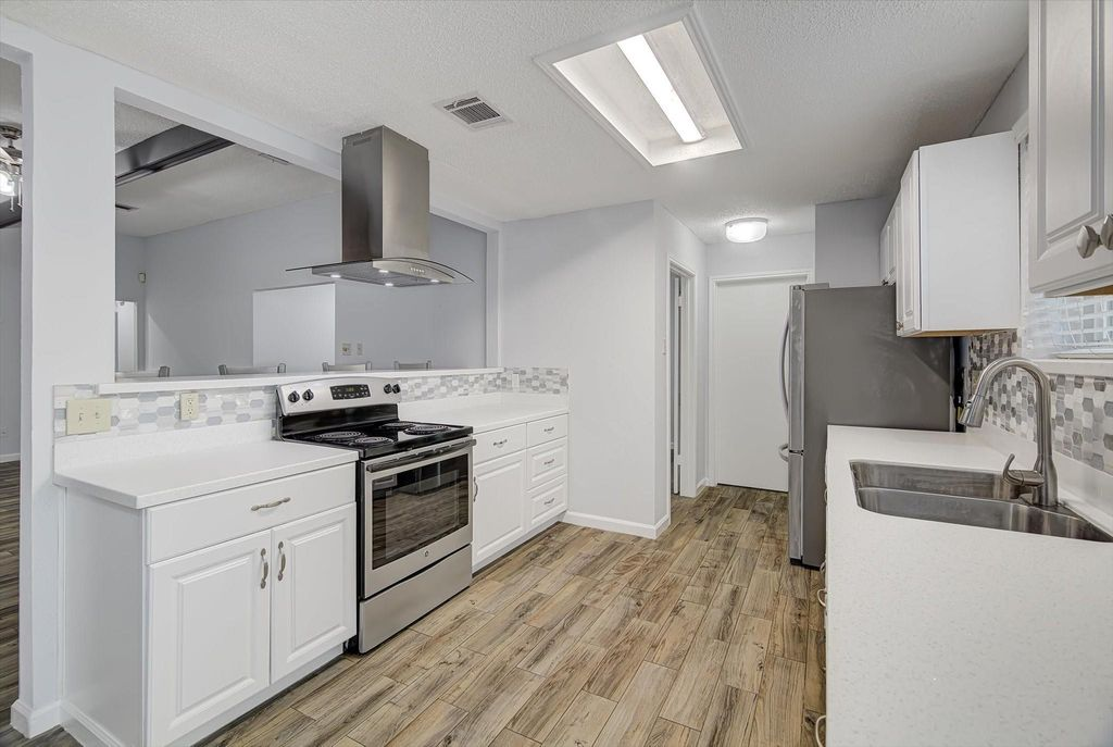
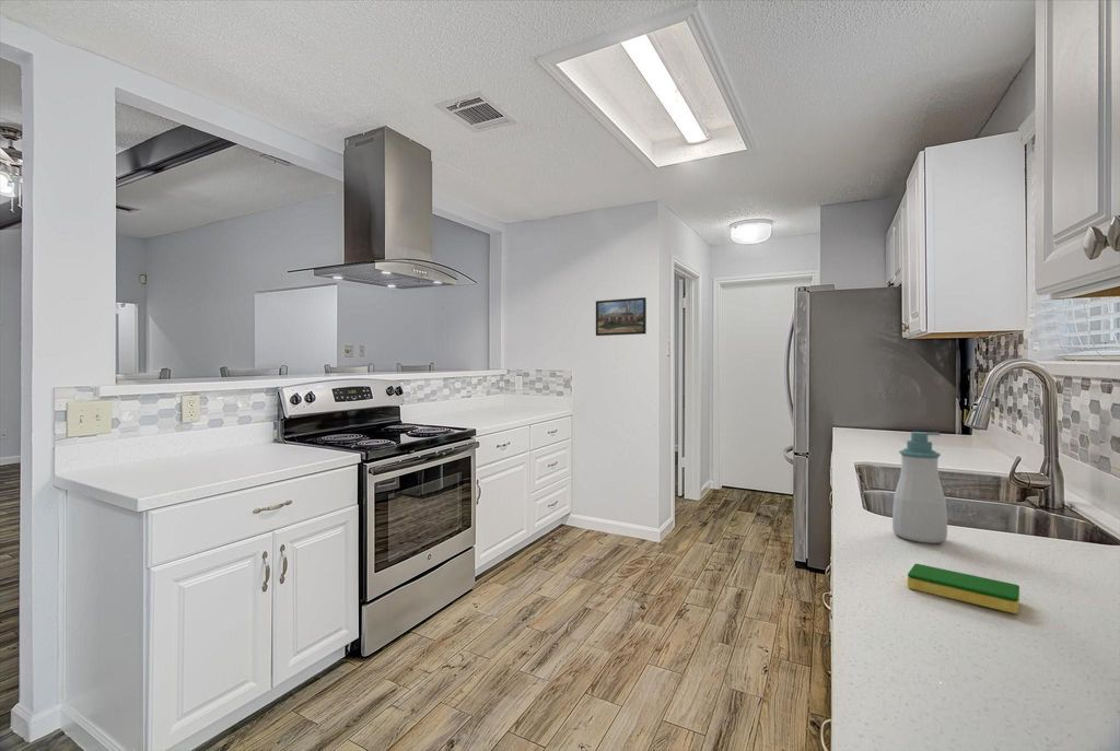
+ dish sponge [907,563,1020,614]
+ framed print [595,296,648,337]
+ soap bottle [891,431,948,544]
